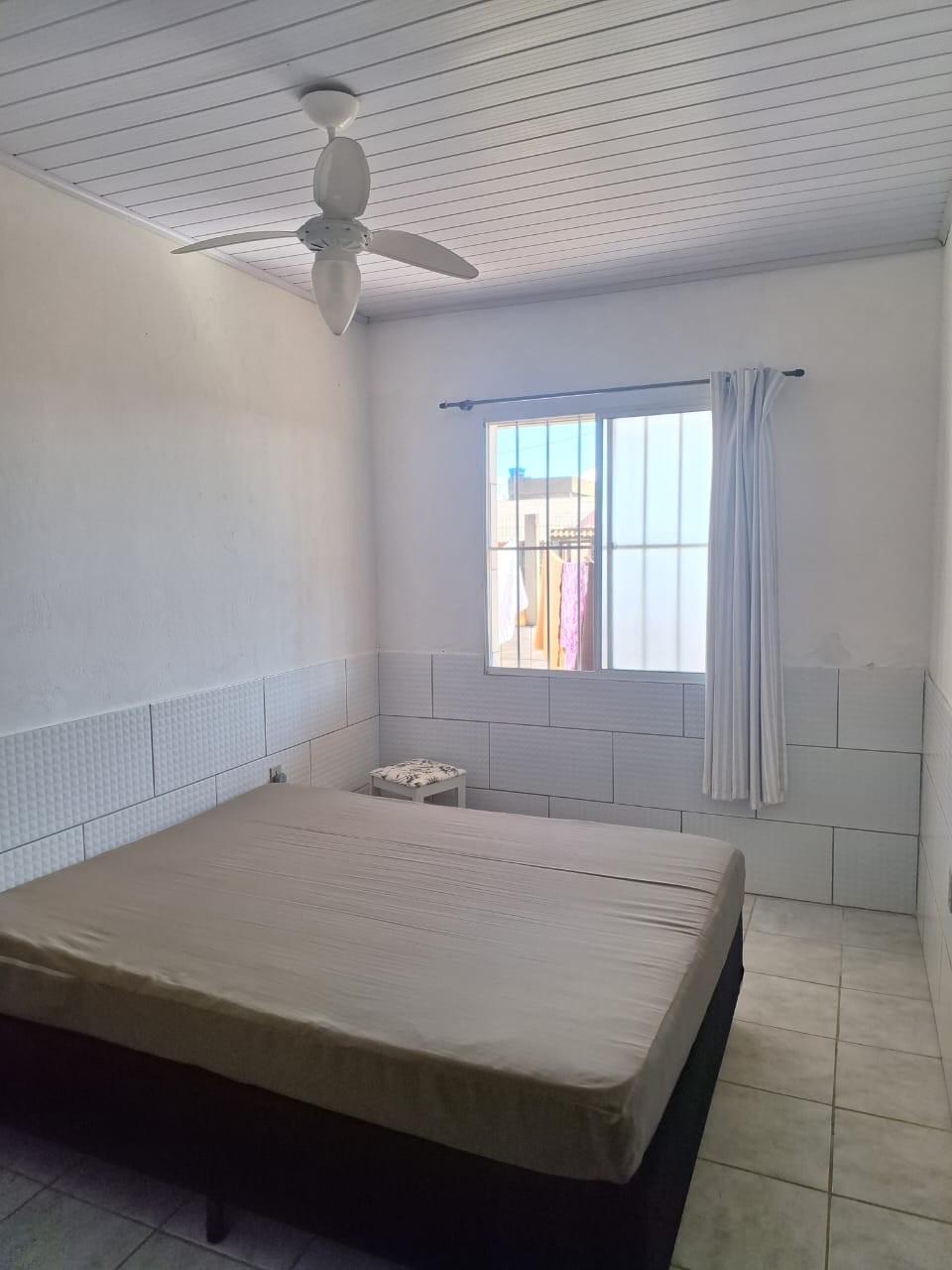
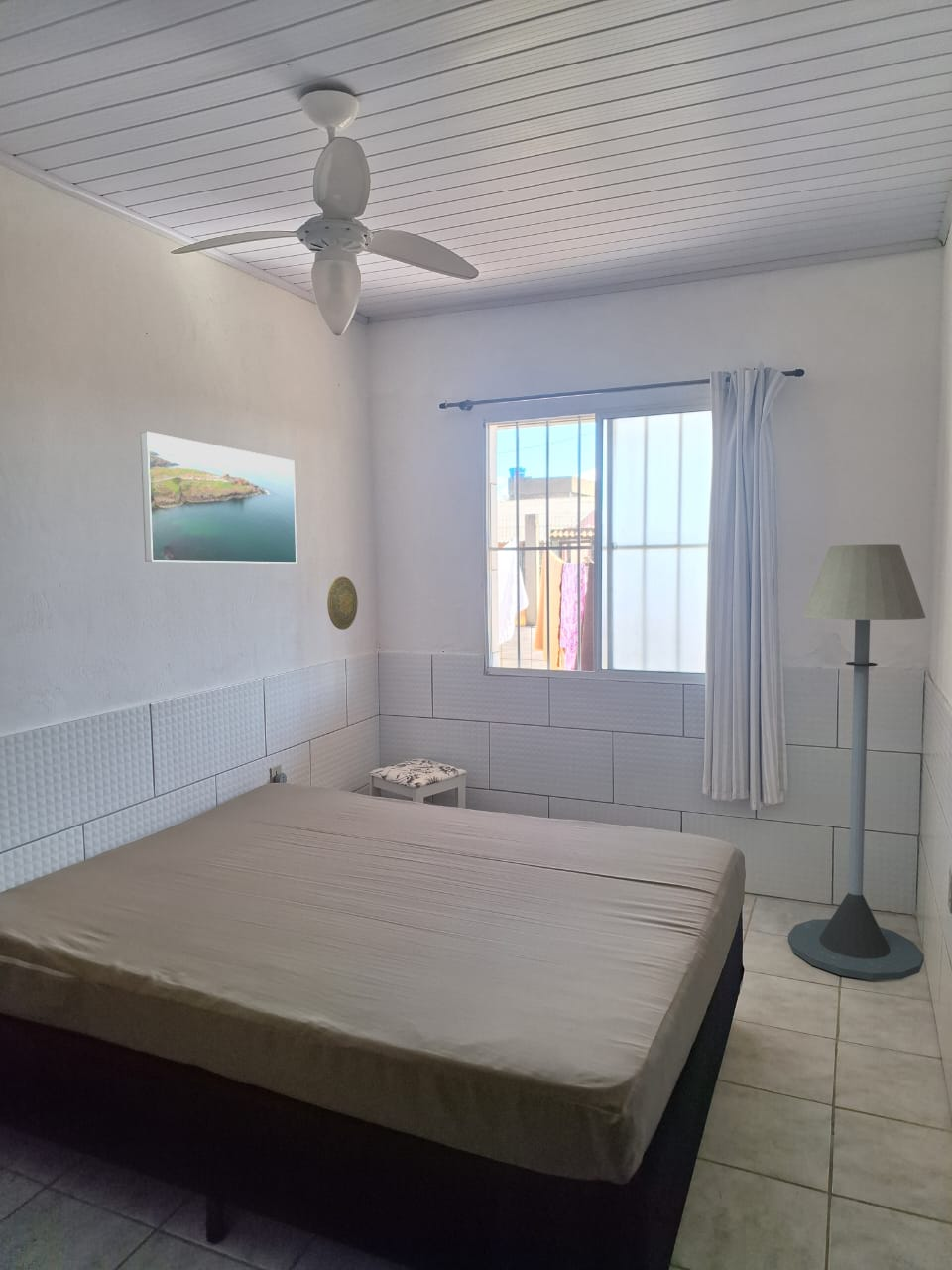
+ decorative plate [326,575,359,631]
+ floor lamp [787,543,927,981]
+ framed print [140,431,297,565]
